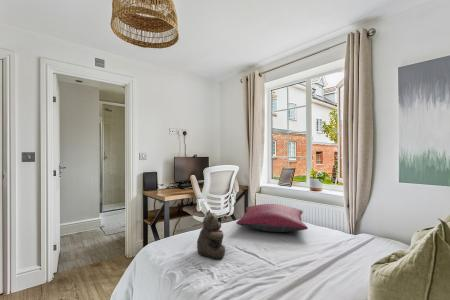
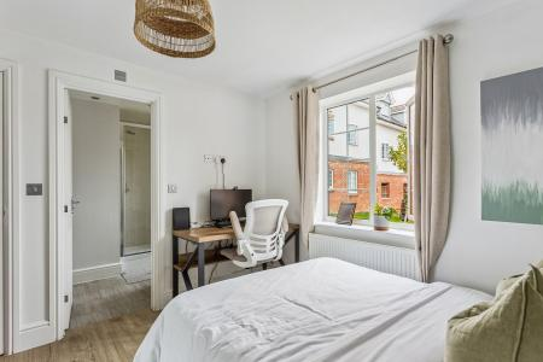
- pillow [236,203,309,233]
- teddy bear [196,210,226,261]
